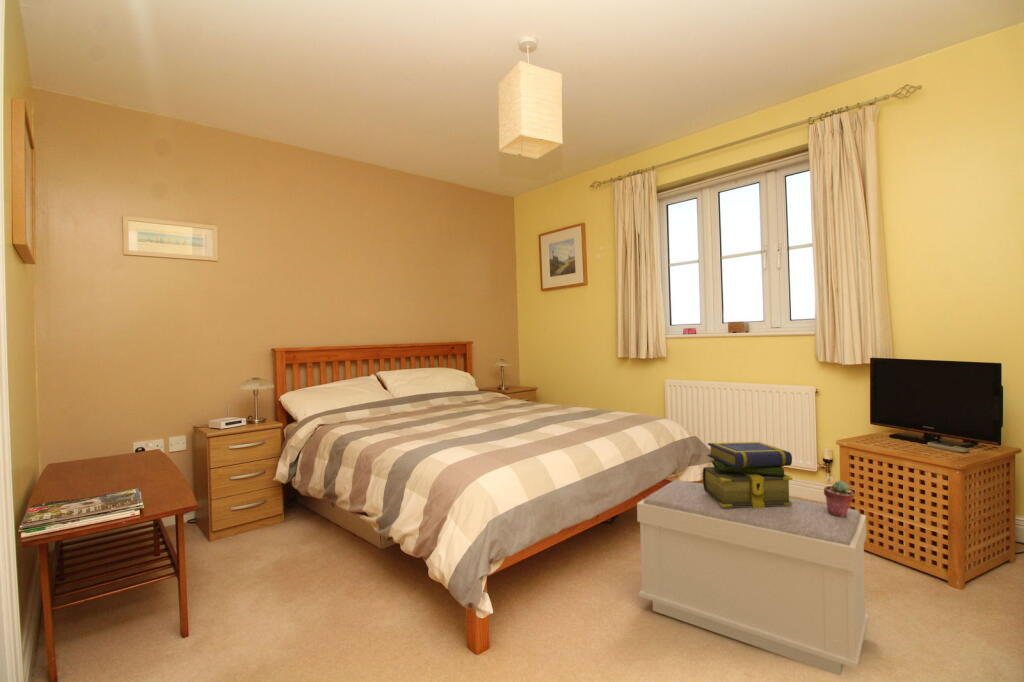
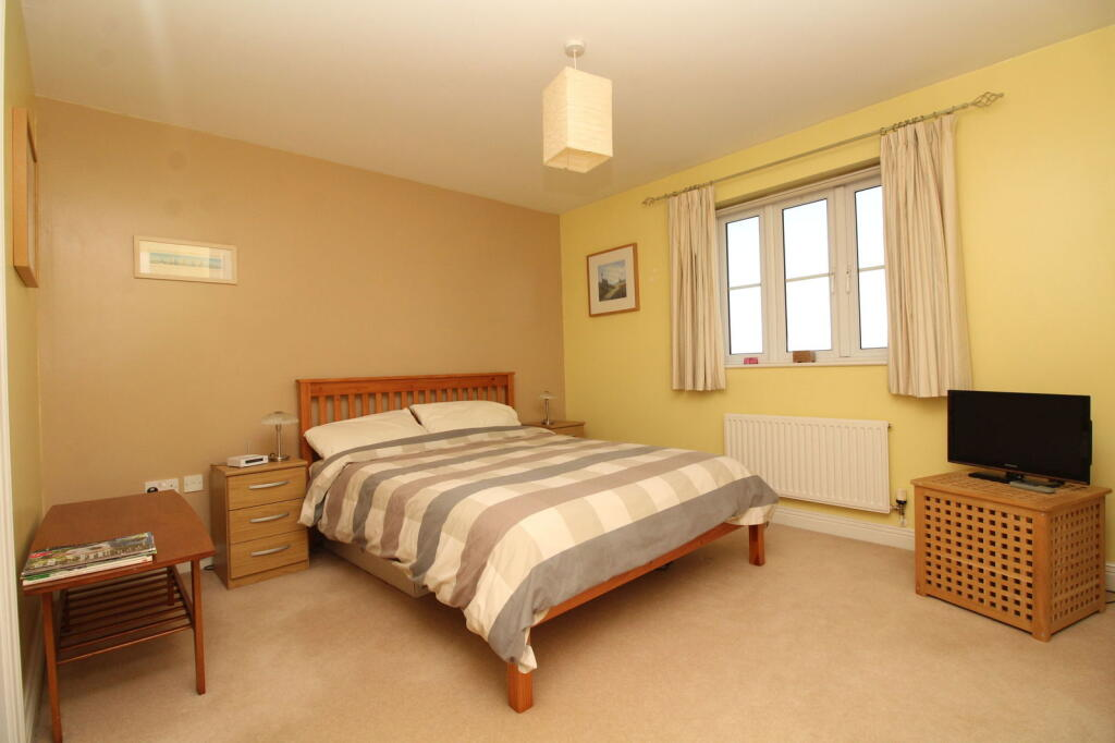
- stack of books [702,441,793,508]
- bench [636,479,869,677]
- potted succulent [823,480,855,517]
